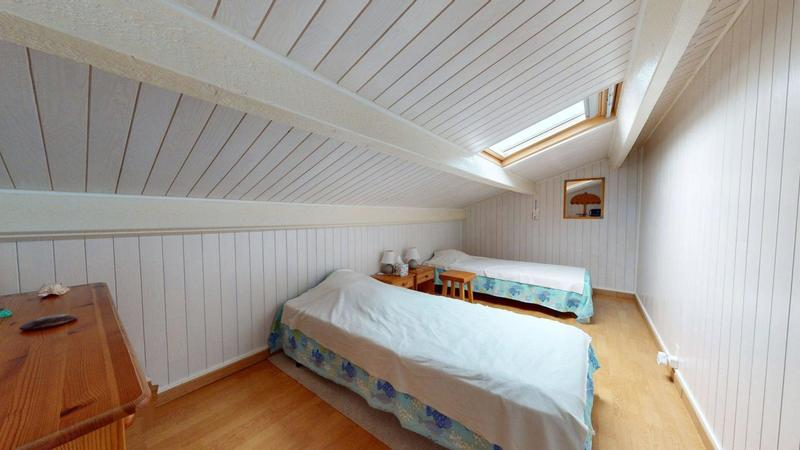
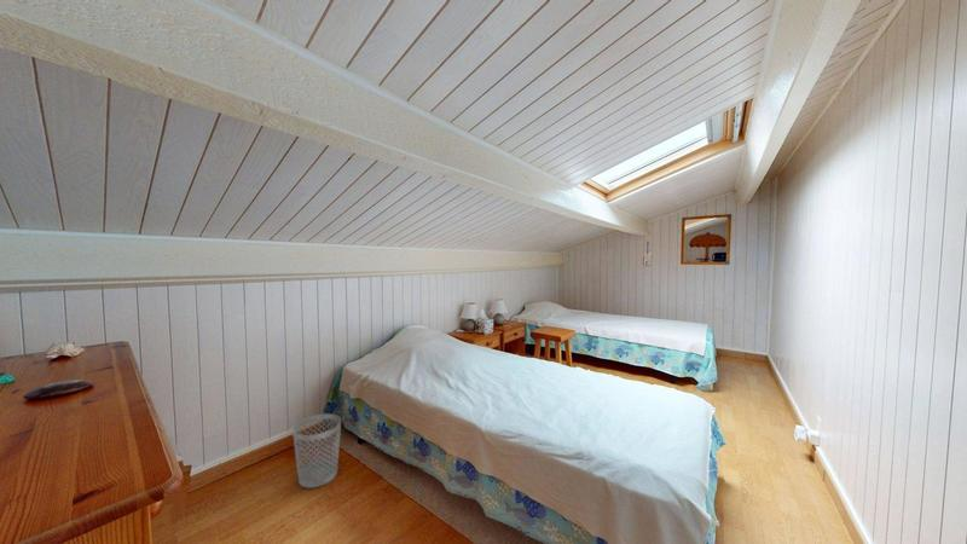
+ wastebasket [291,413,342,490]
